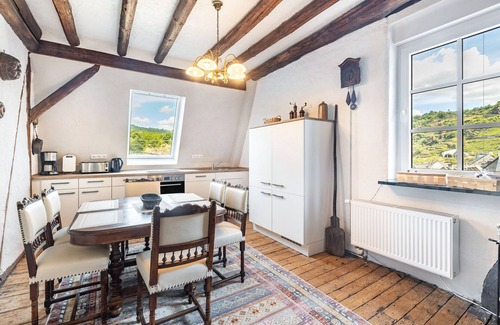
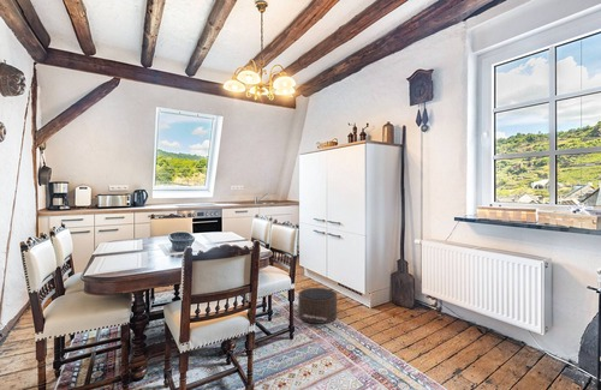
+ pouf [297,287,340,325]
